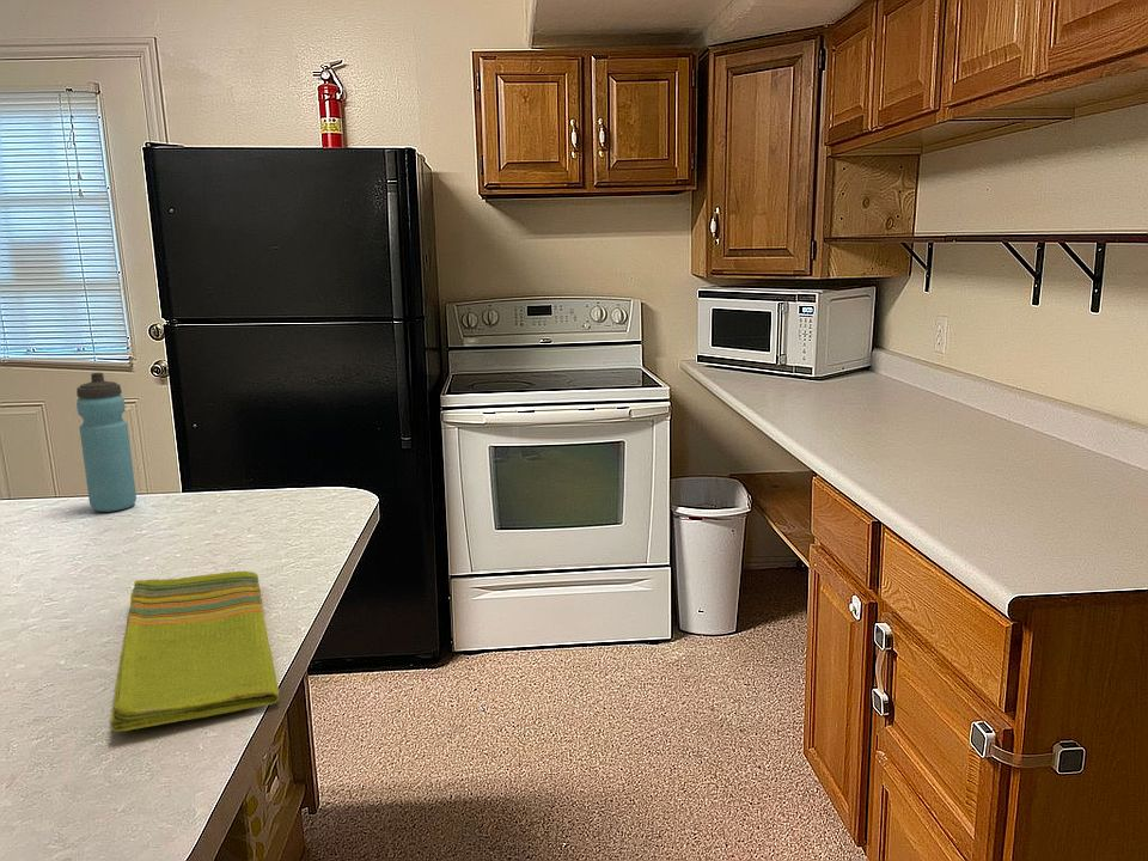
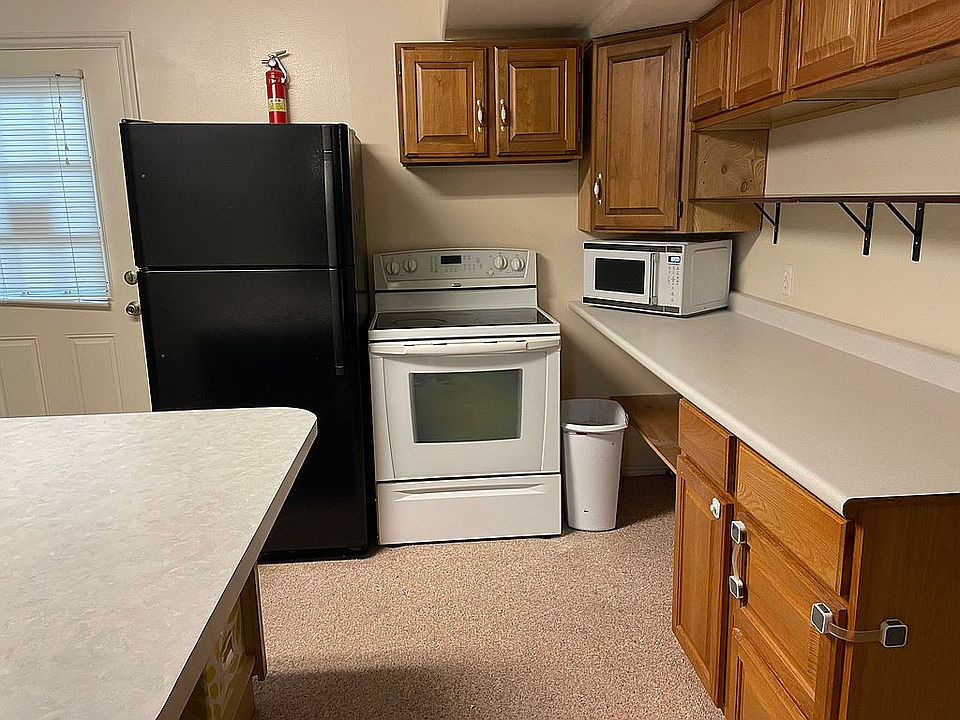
- water bottle [75,372,138,513]
- dish towel [109,570,280,732]
